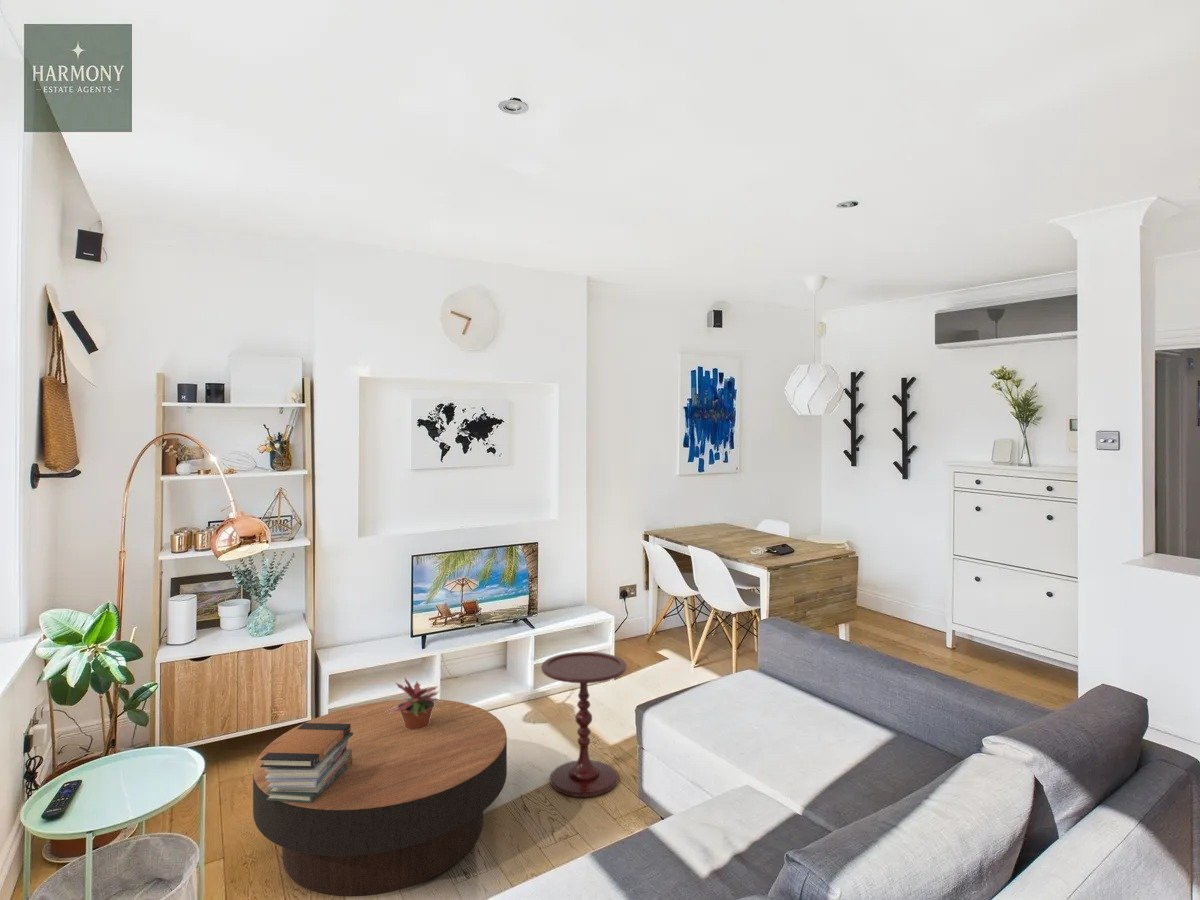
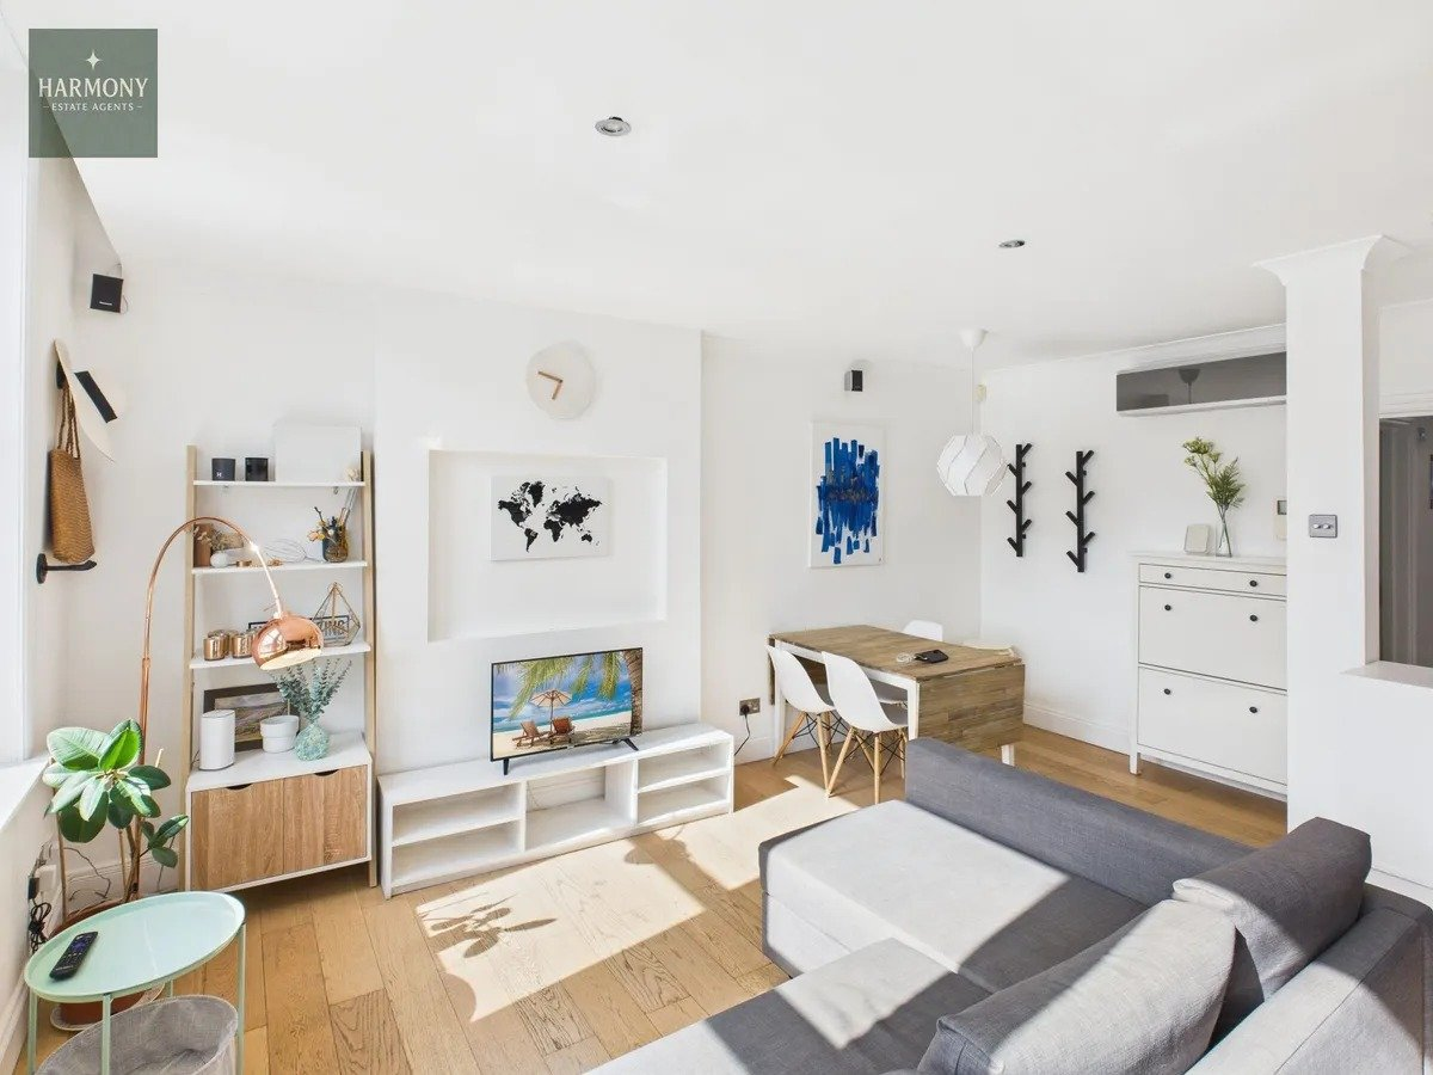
- book stack [260,722,353,803]
- coffee table [252,698,508,898]
- potted plant [385,676,443,730]
- side table [540,651,628,798]
